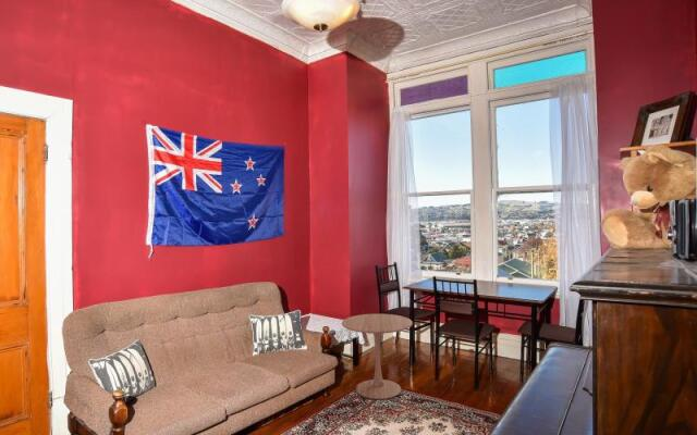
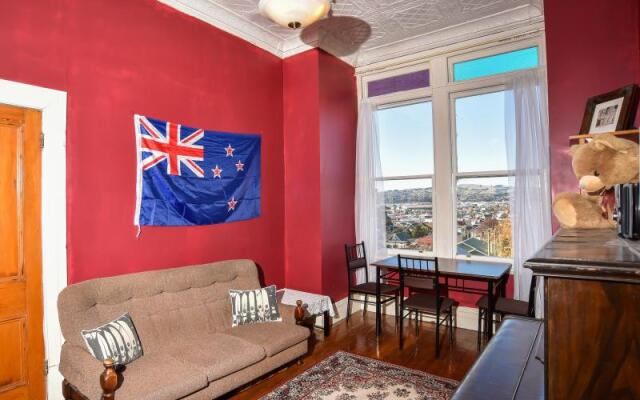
- side table [341,313,414,400]
